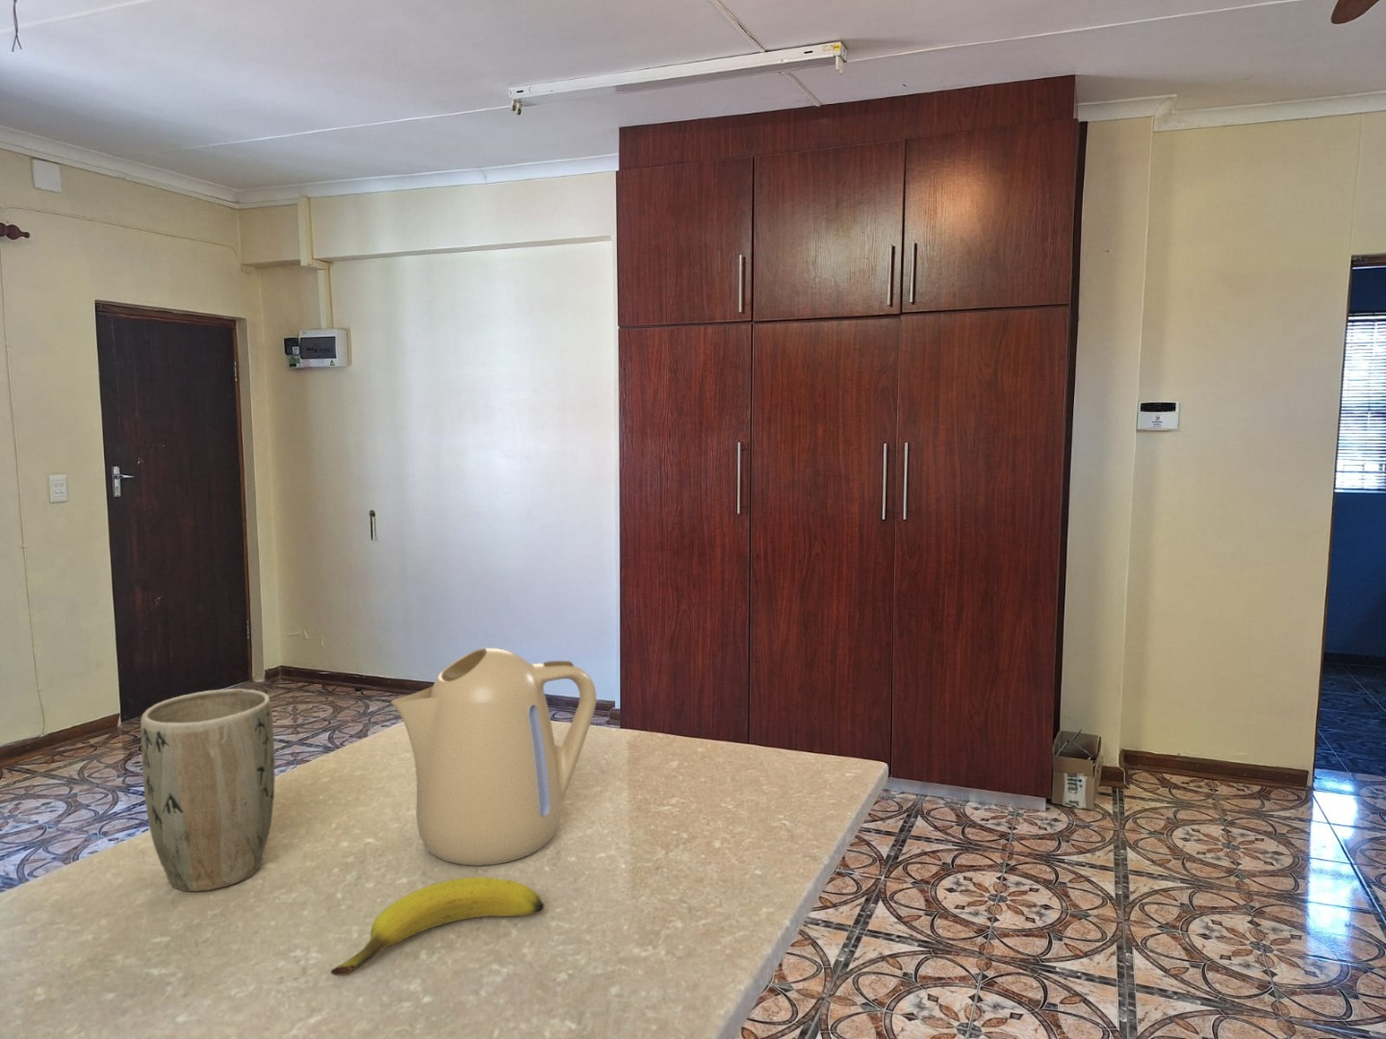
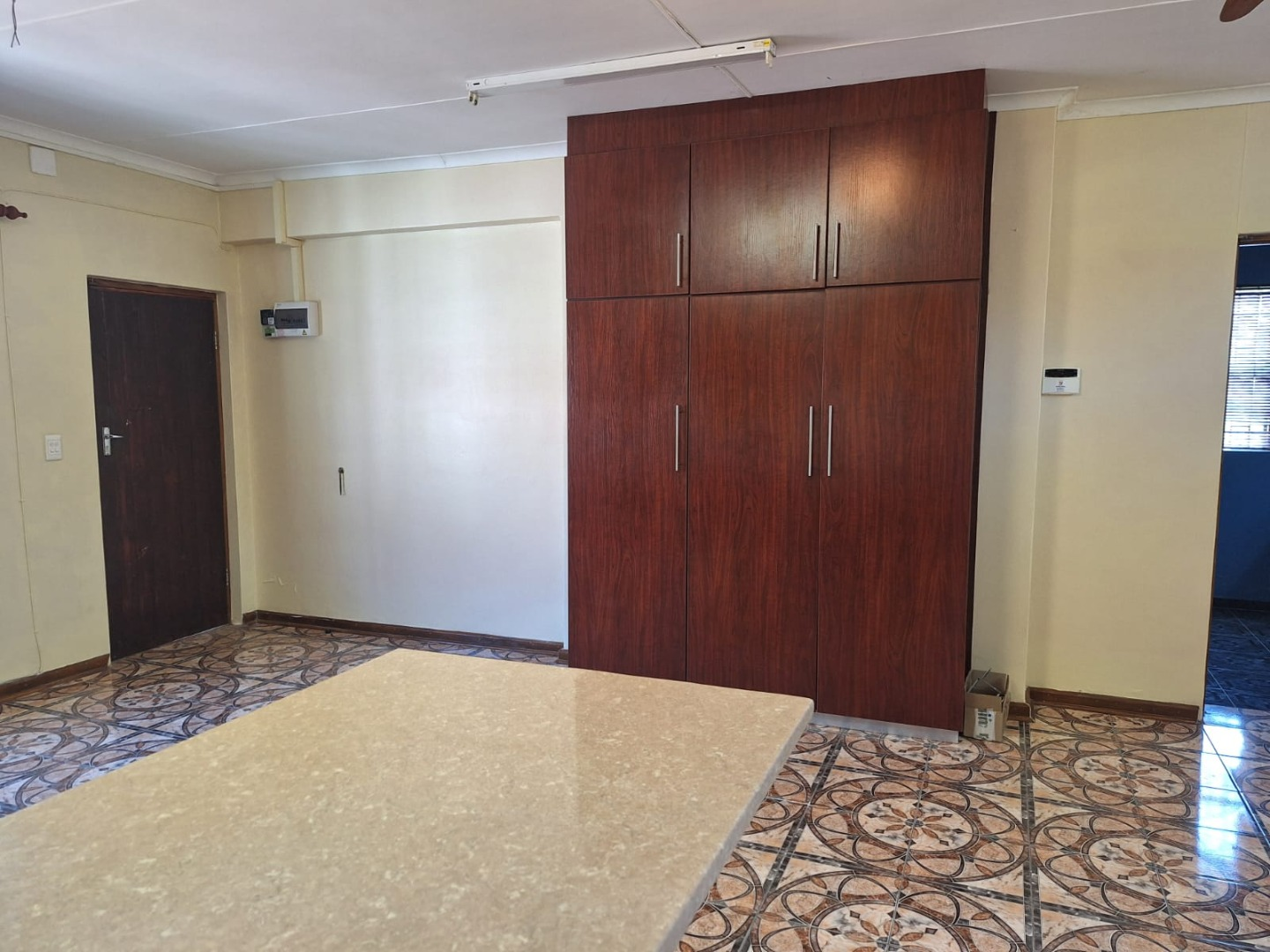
- banana [331,876,545,977]
- plant pot [140,688,276,892]
- kettle [390,647,598,867]
